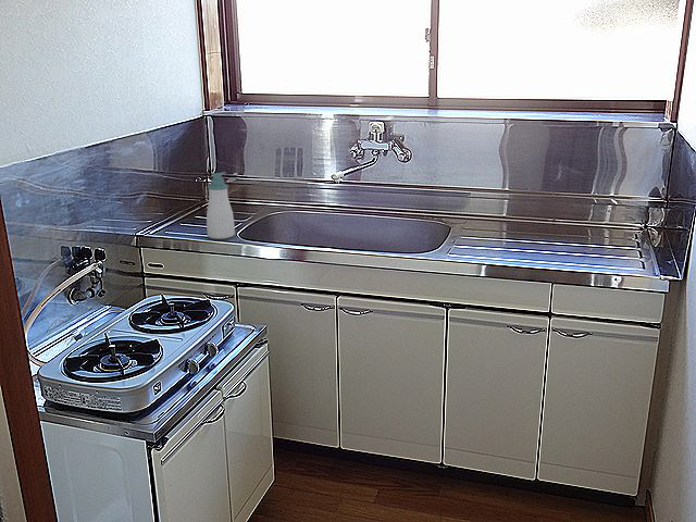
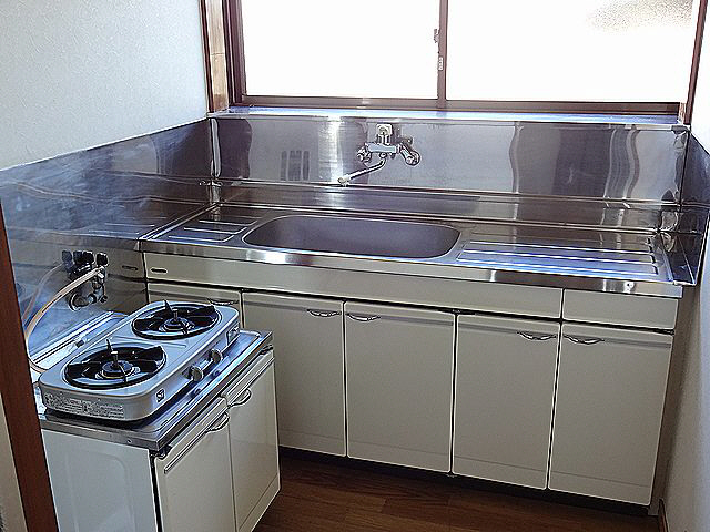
- soap bottle [206,171,236,240]
